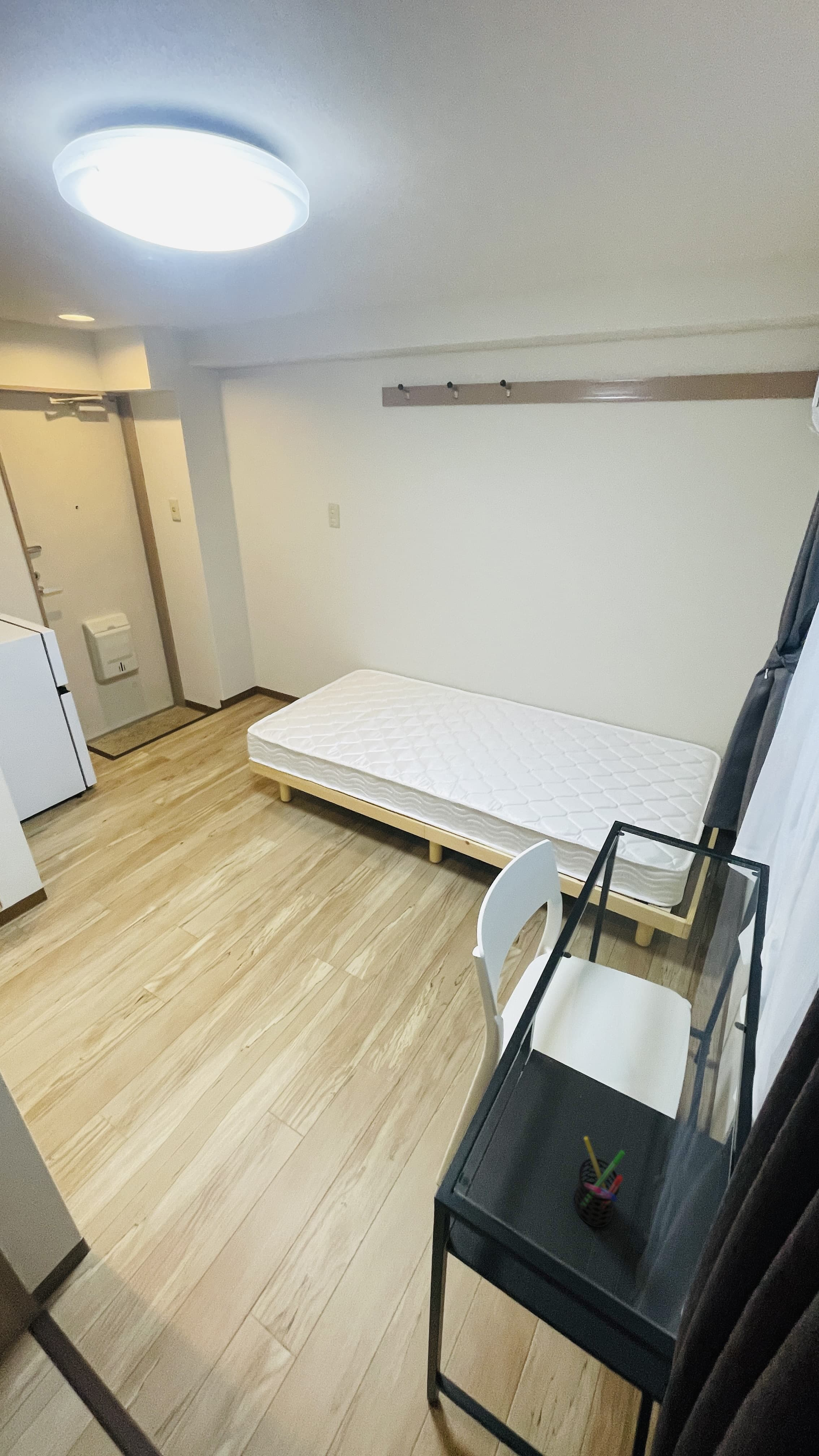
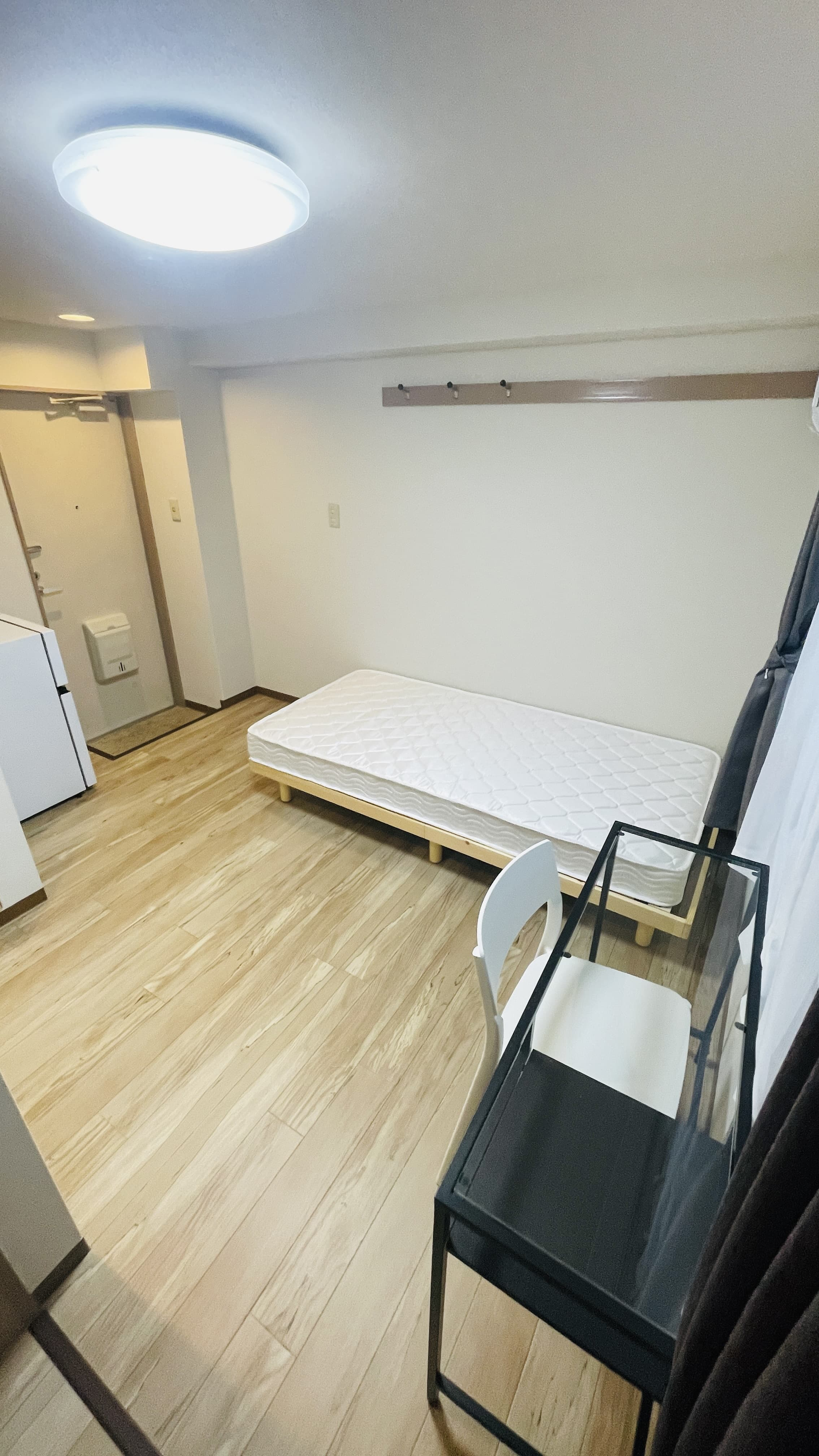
- pen holder [573,1136,625,1227]
